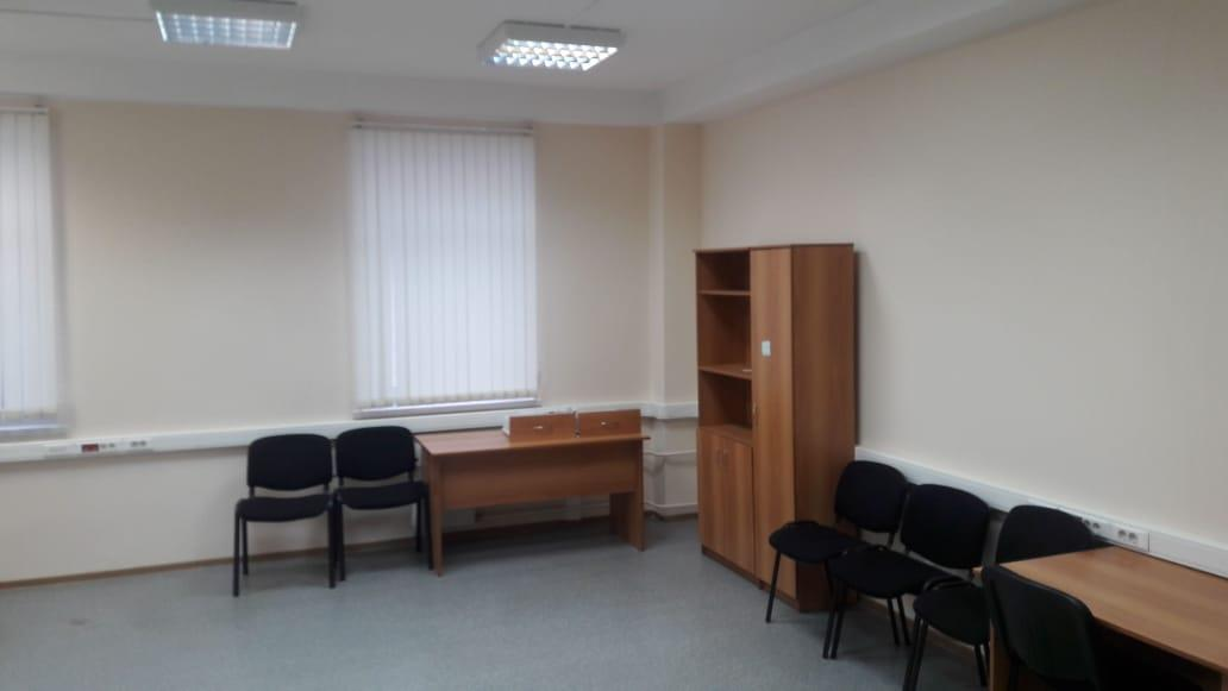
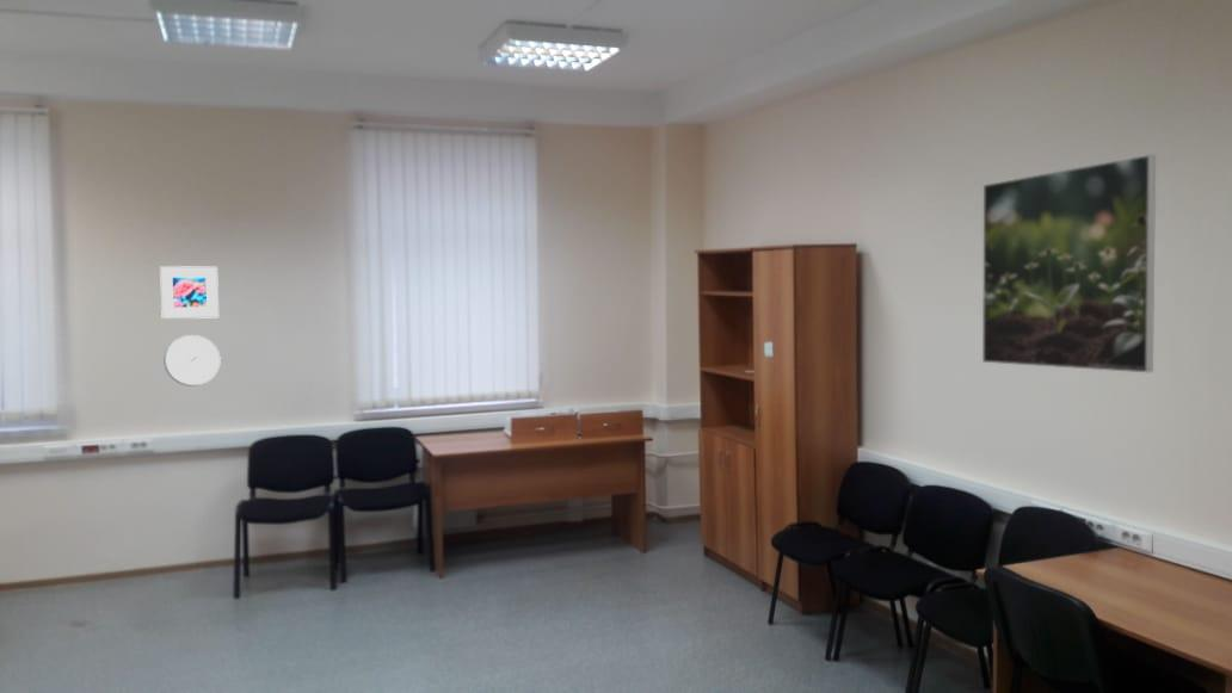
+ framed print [159,265,220,320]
+ wall clock [162,334,222,388]
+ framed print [981,154,1157,373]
